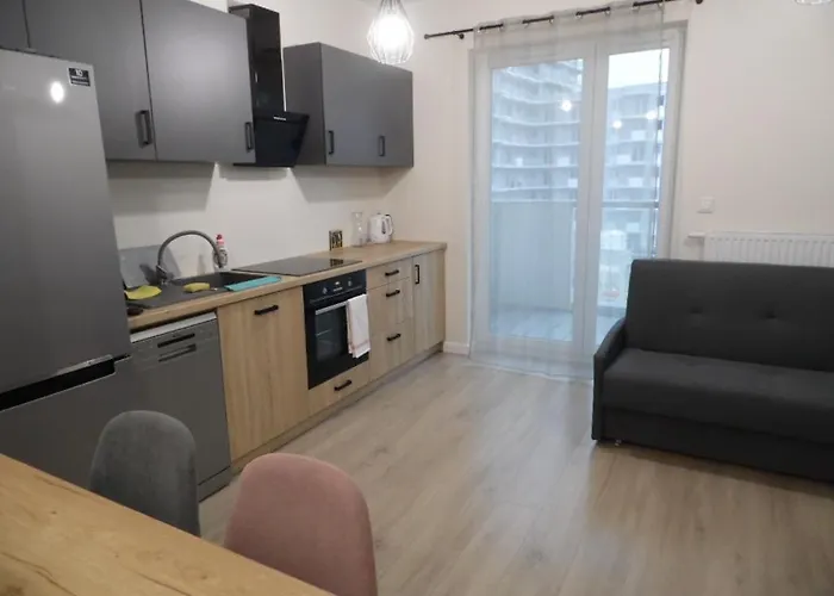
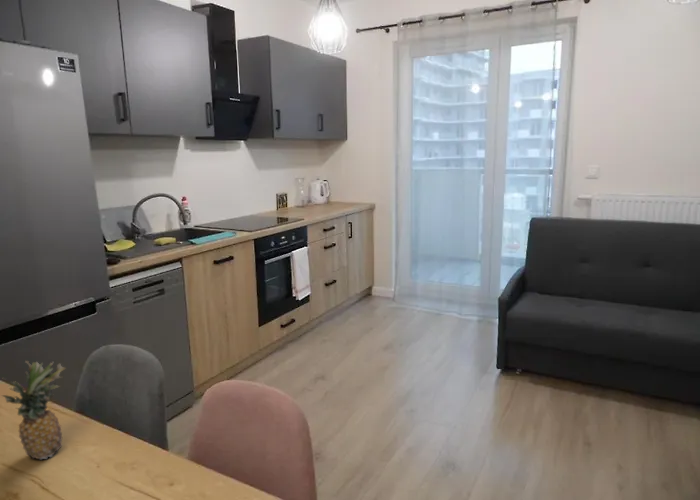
+ fruit [0,360,67,461]
